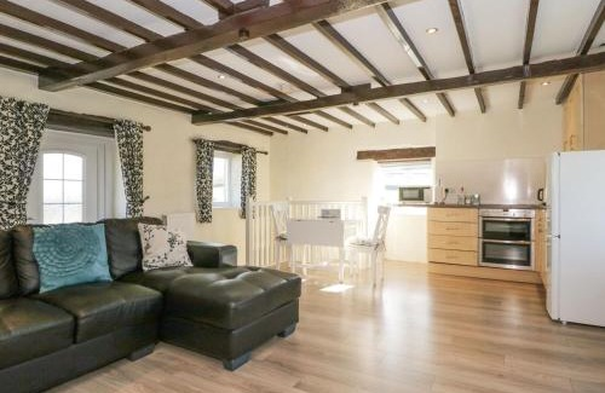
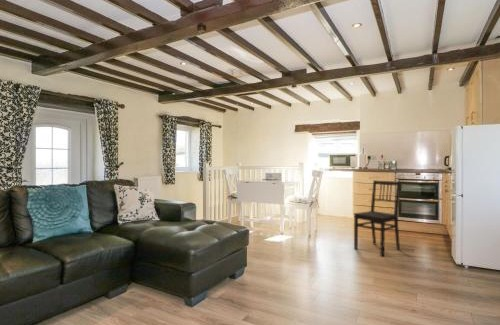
+ dining chair [353,179,401,257]
